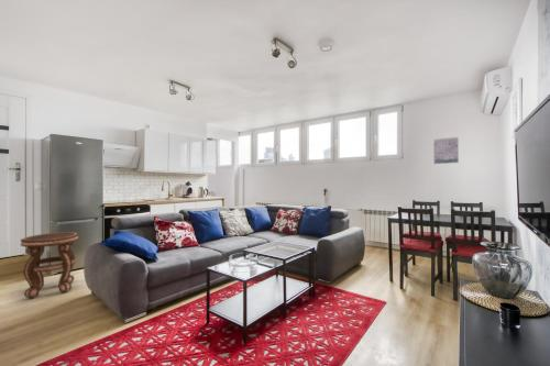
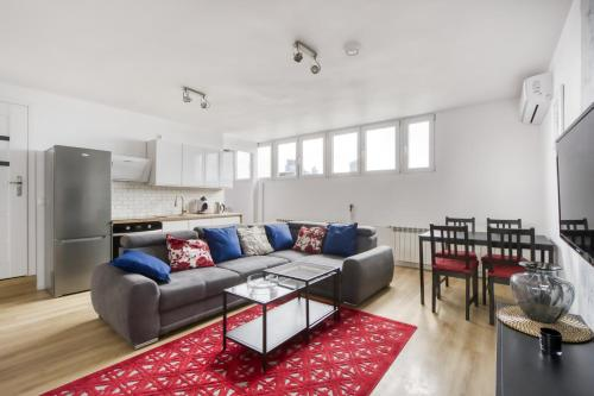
- side table [20,231,80,299]
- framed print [432,136,460,165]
